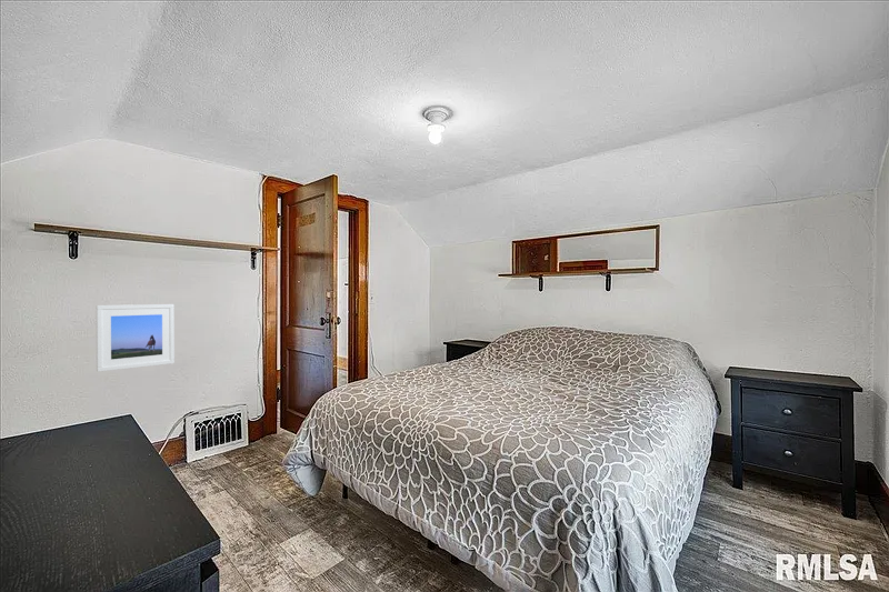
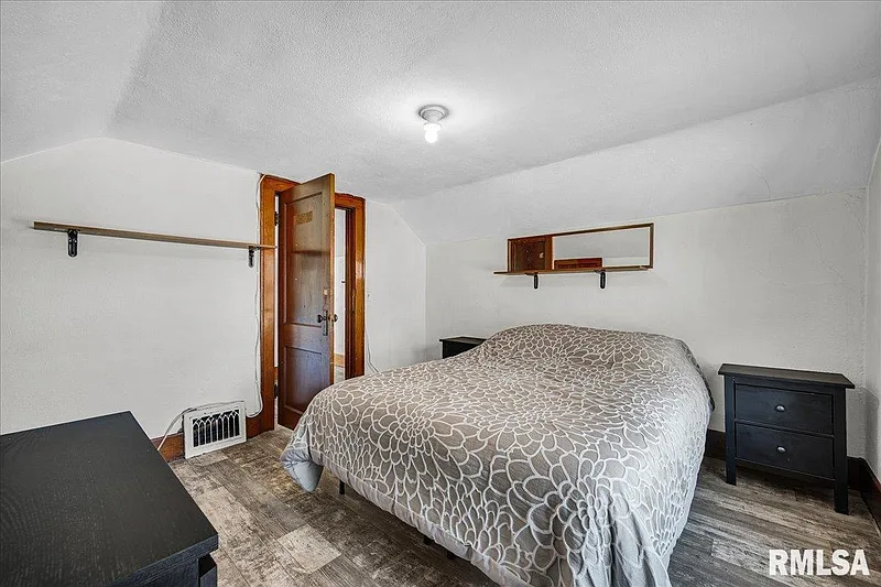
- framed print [96,303,176,373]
